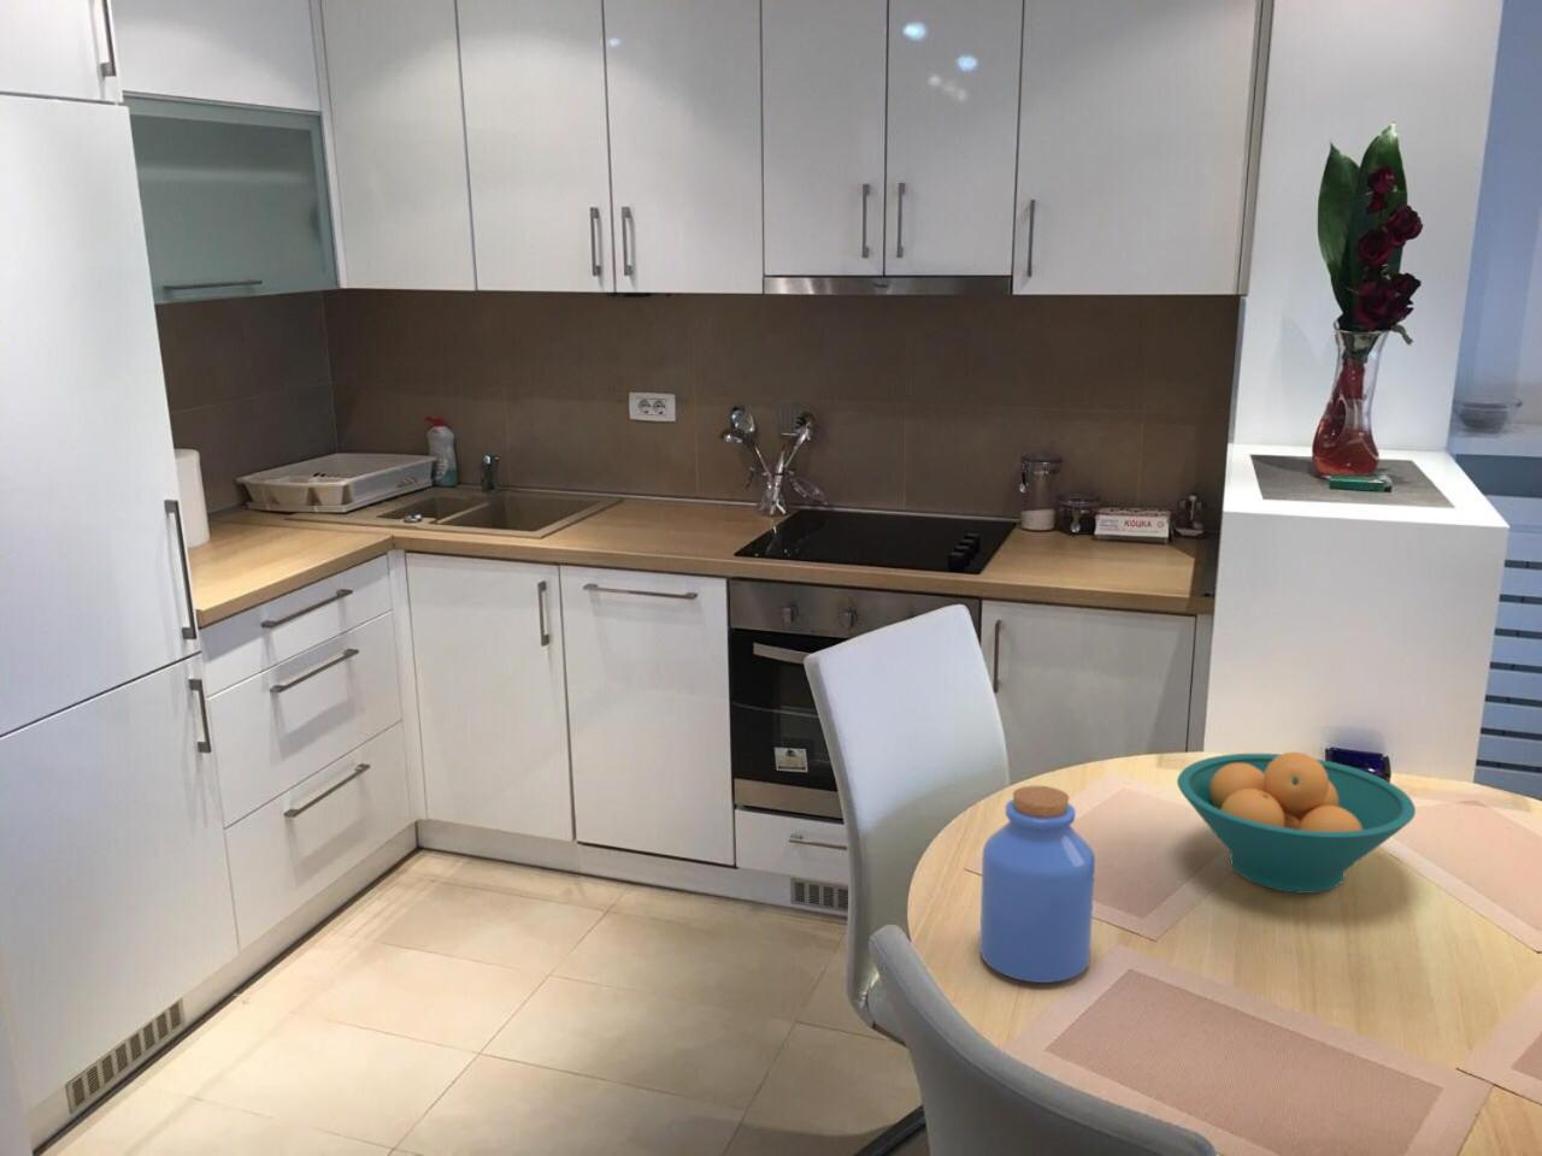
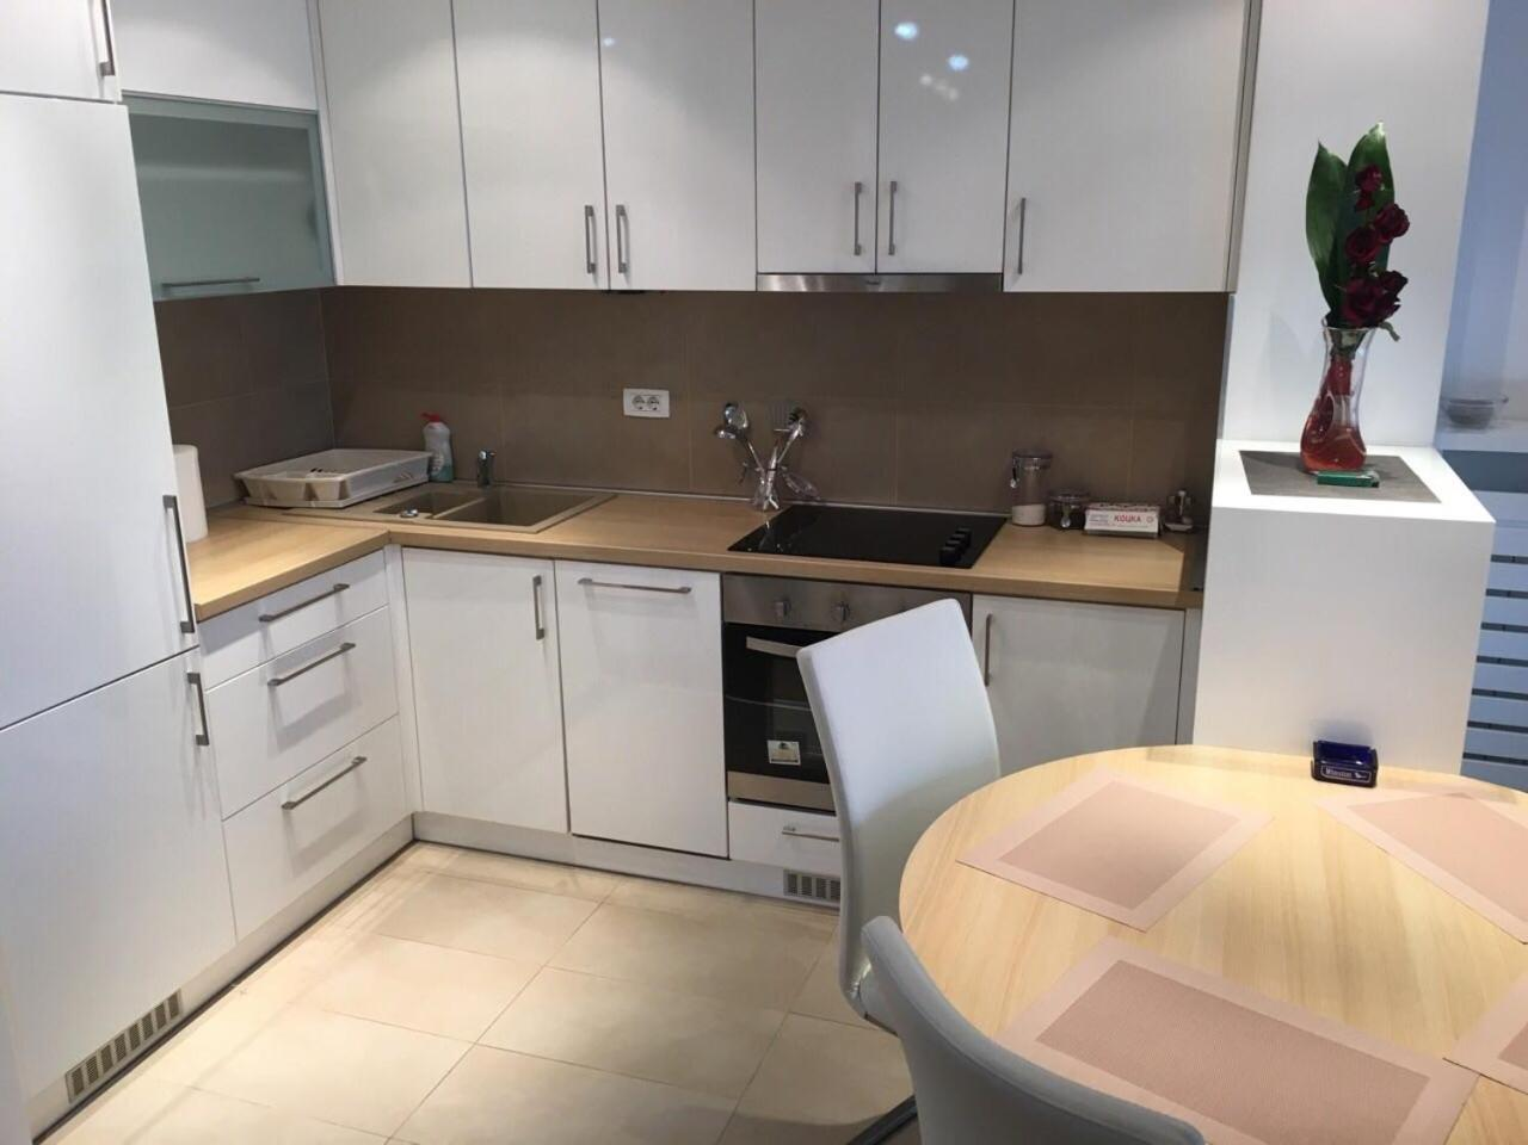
- jar [979,784,1096,984]
- fruit bowl [1175,750,1417,895]
